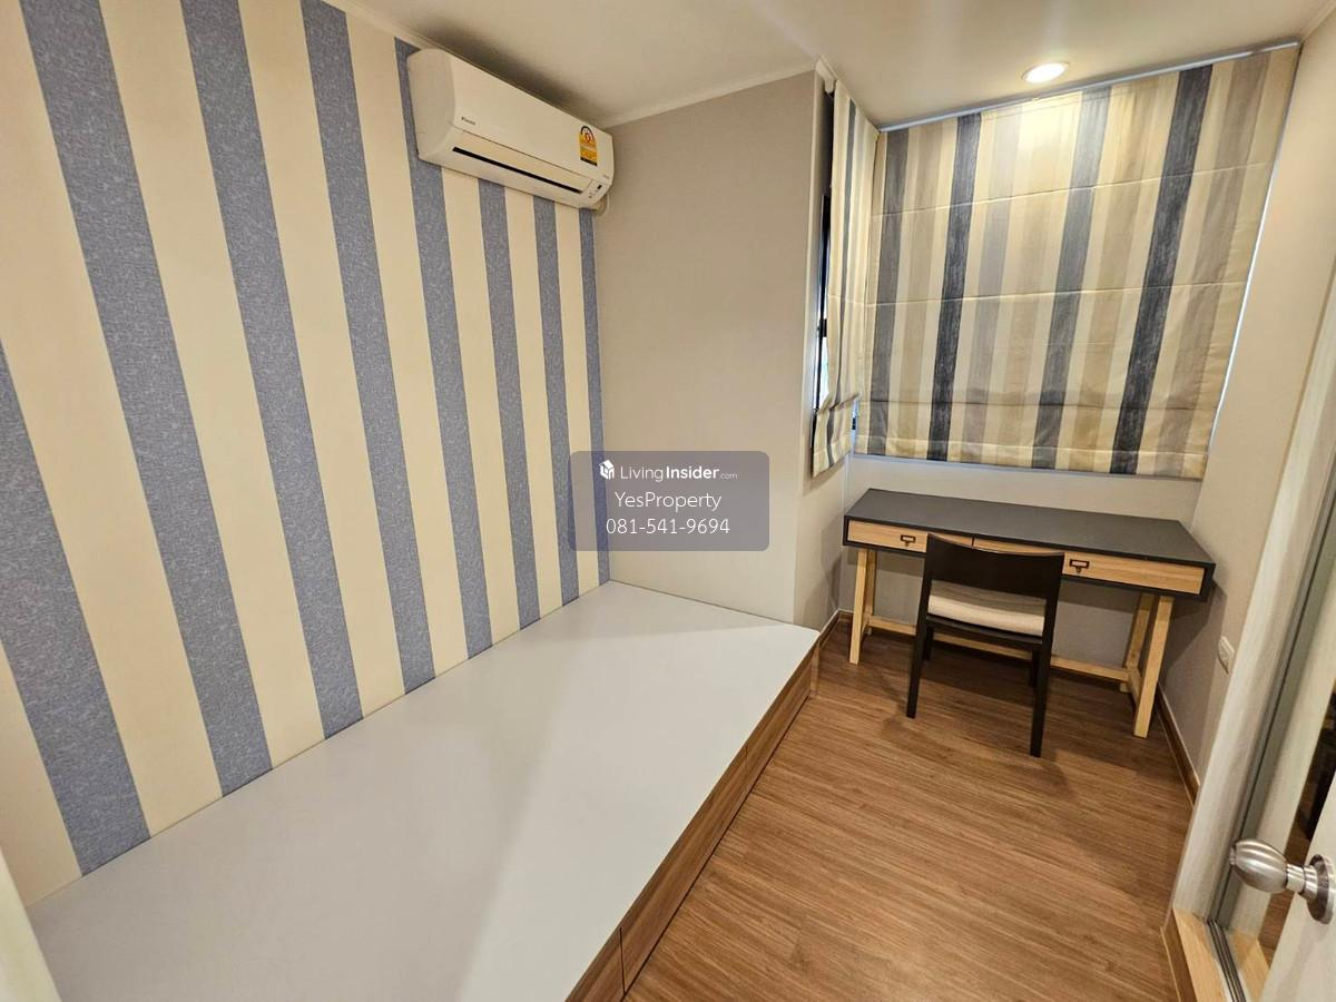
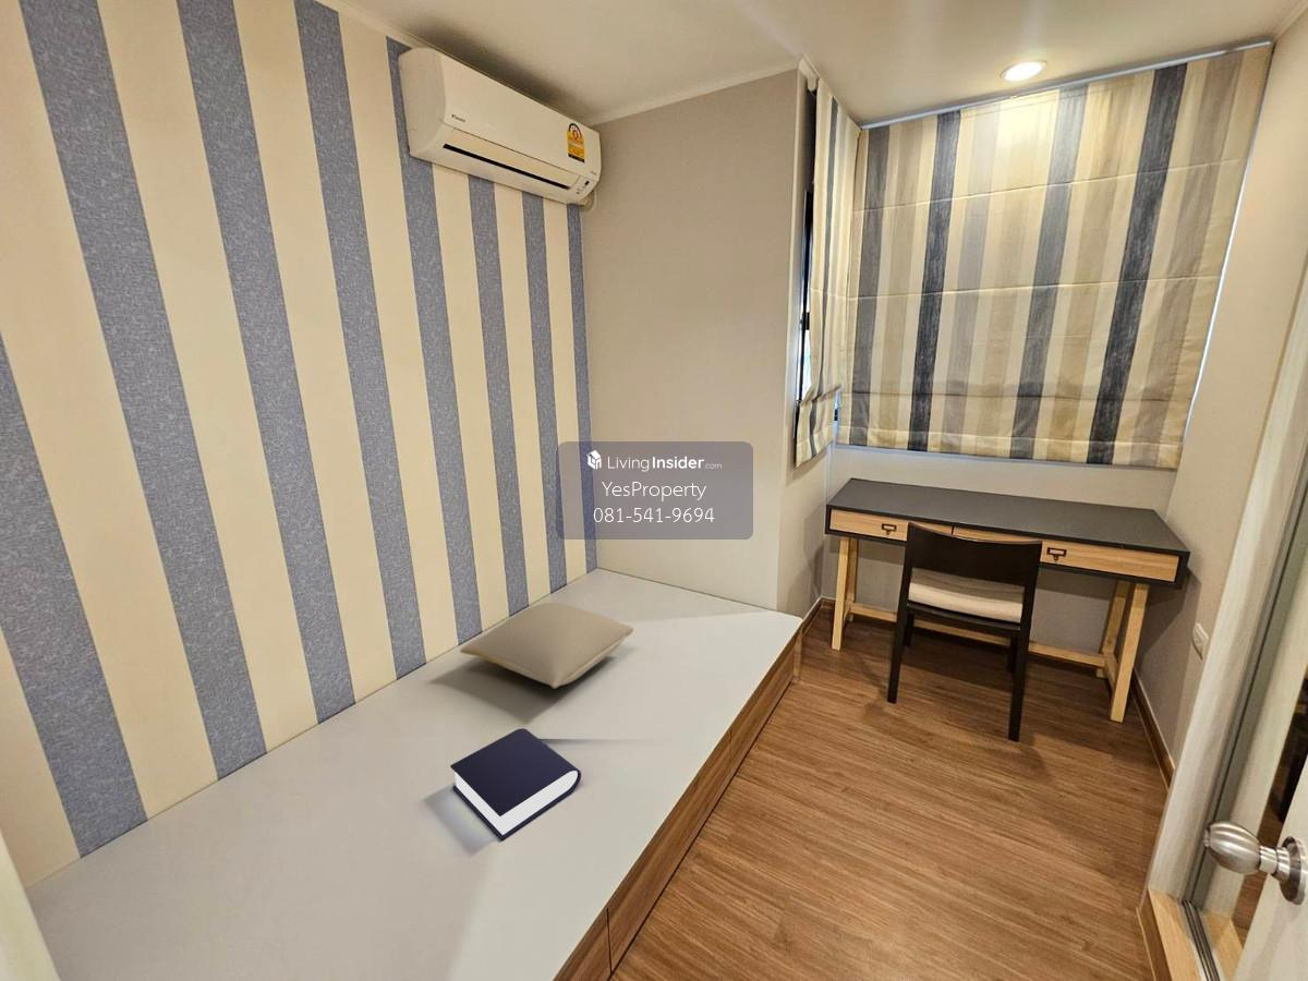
+ book [449,727,582,841]
+ pillow [459,602,634,690]
